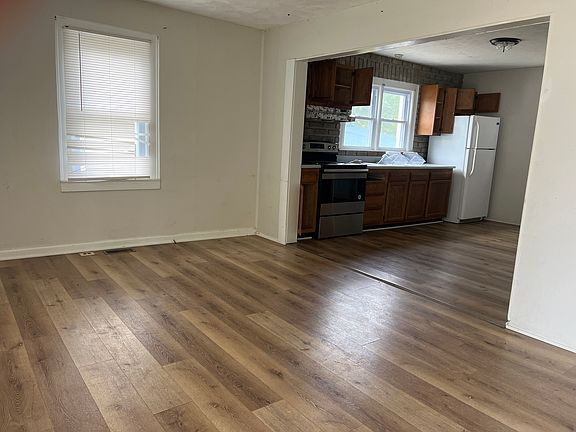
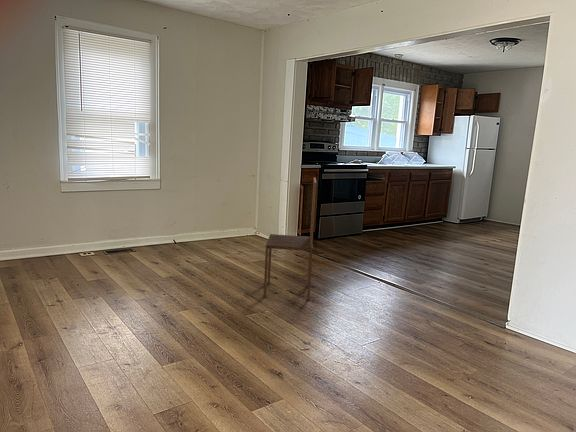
+ dining chair [263,177,317,302]
